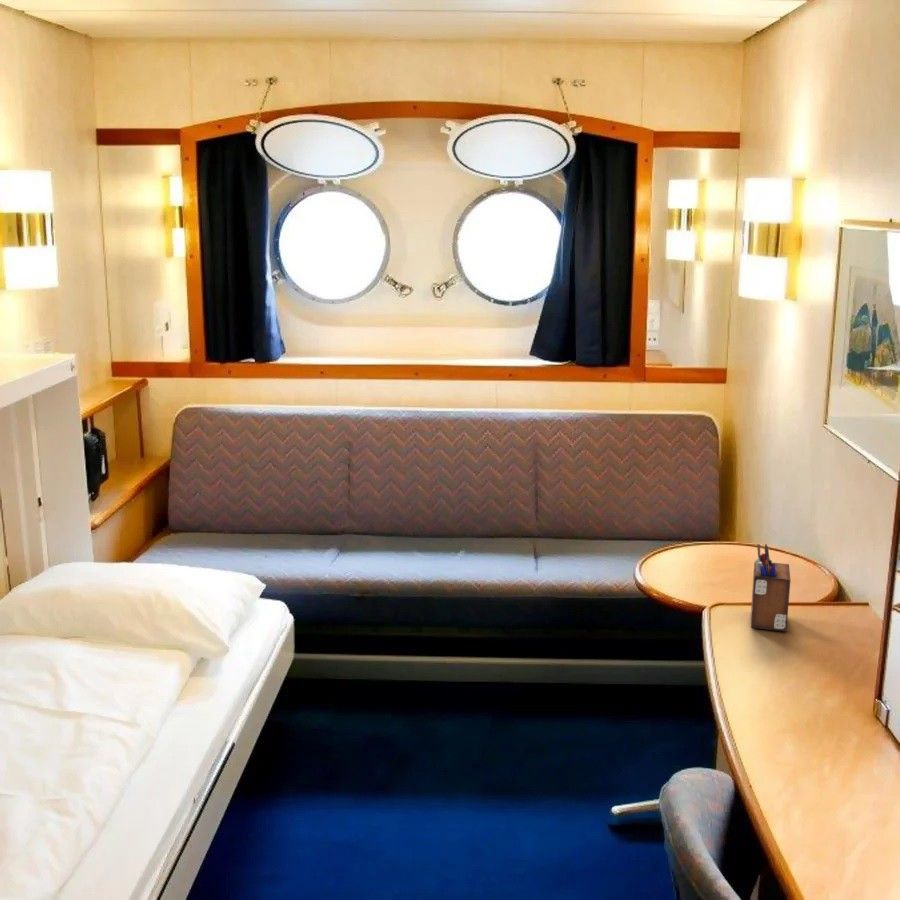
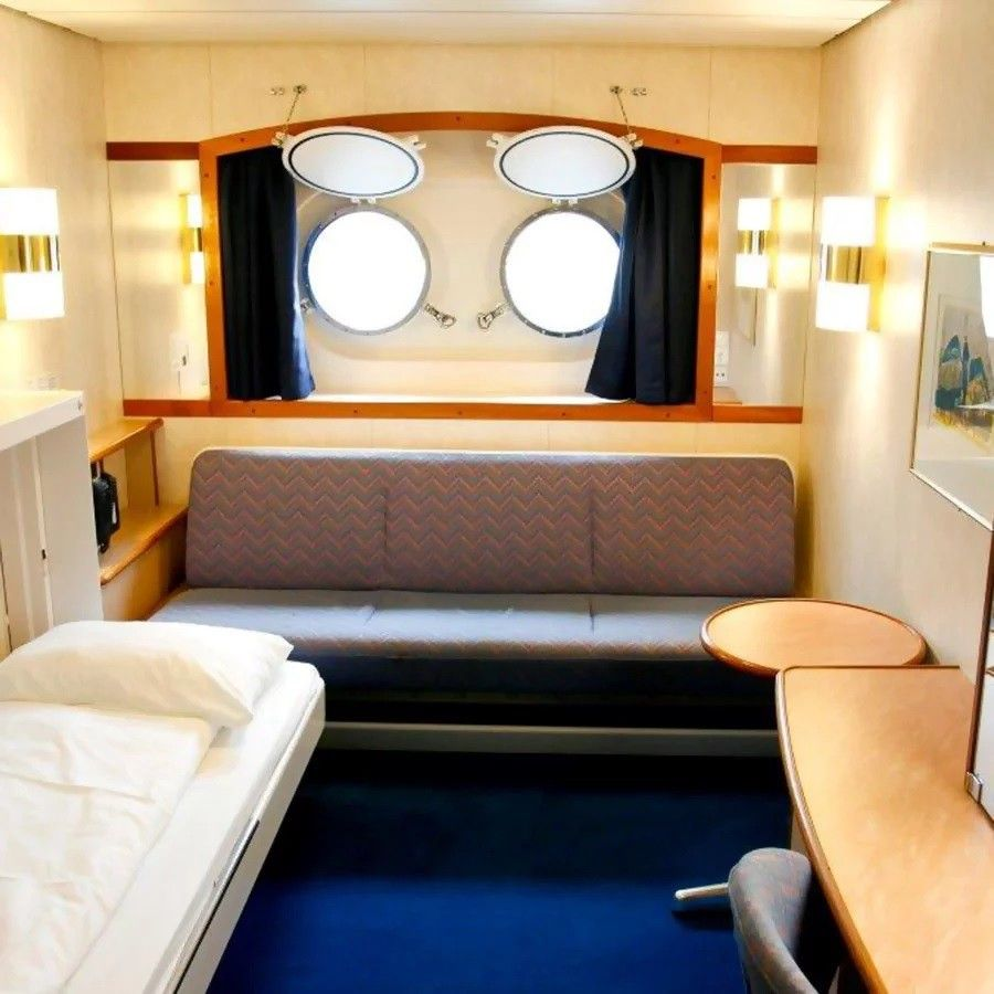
- desk organizer [750,543,791,632]
